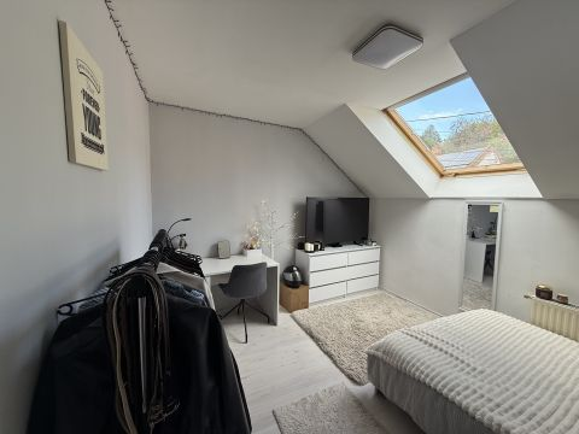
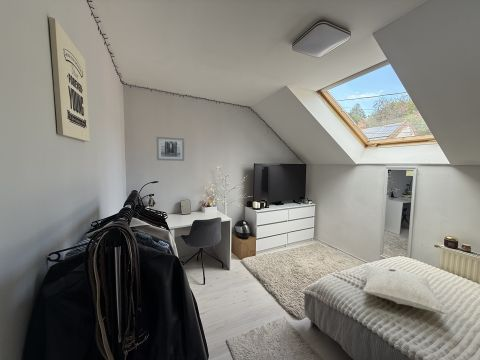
+ cushion [362,264,450,315]
+ wall art [156,136,185,162]
